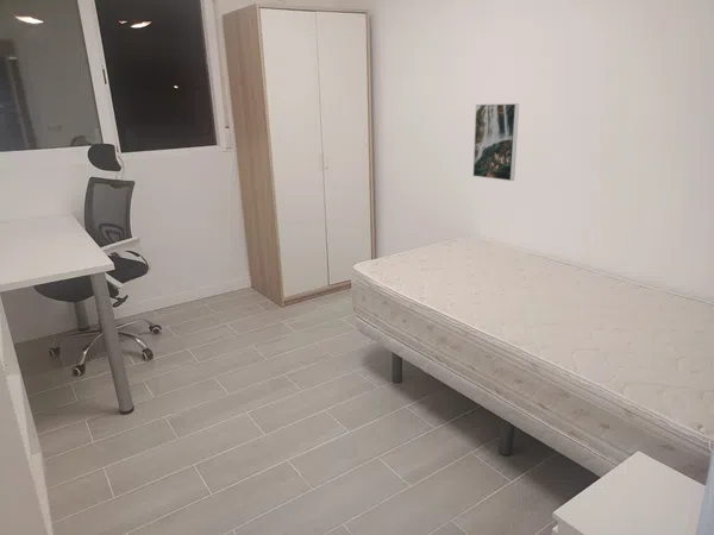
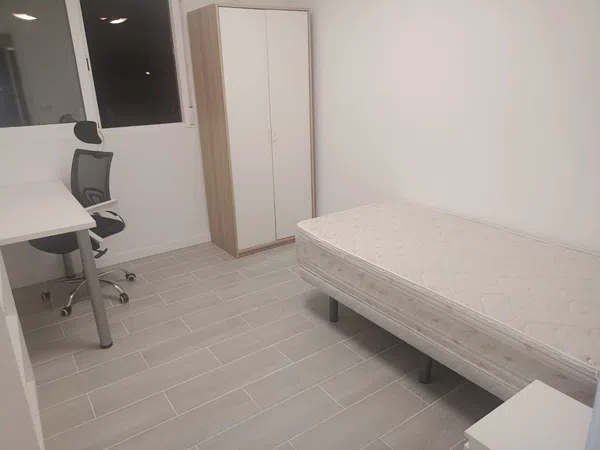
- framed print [472,102,520,182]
